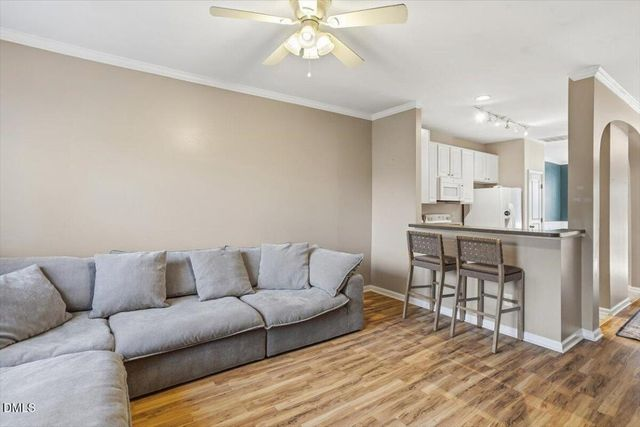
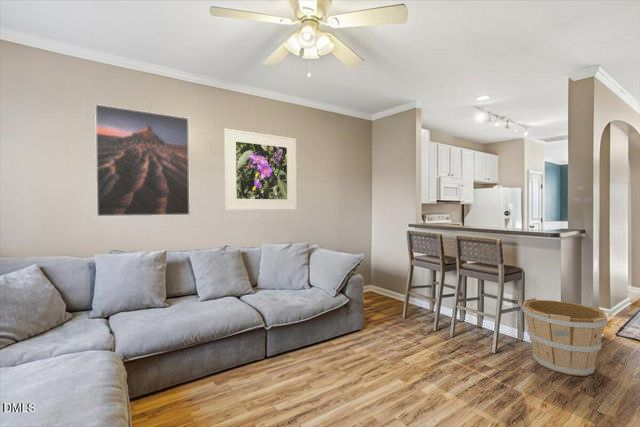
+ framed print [94,103,191,217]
+ wooden bucket [521,297,609,377]
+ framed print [223,128,297,211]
